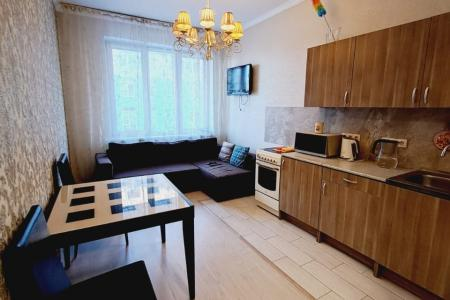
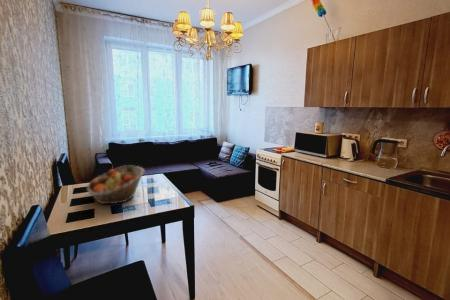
+ fruit basket [86,164,145,205]
